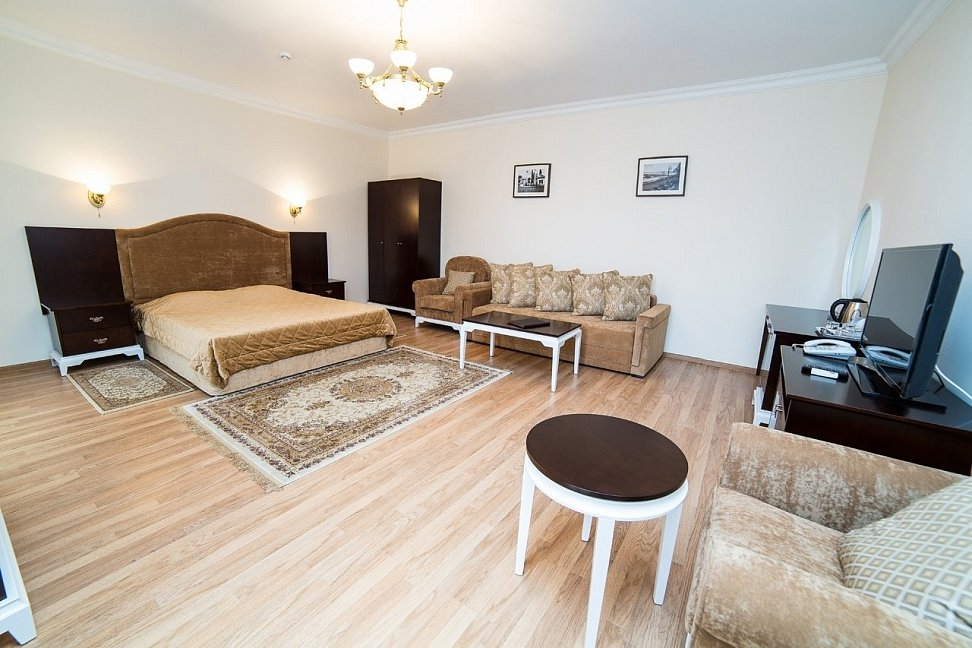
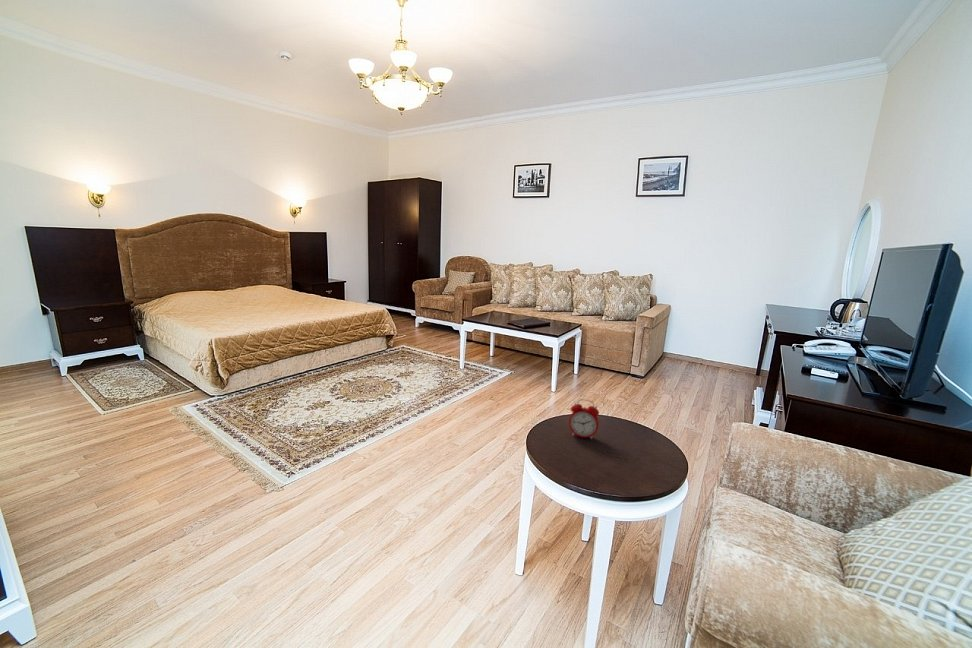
+ alarm clock [568,398,600,440]
